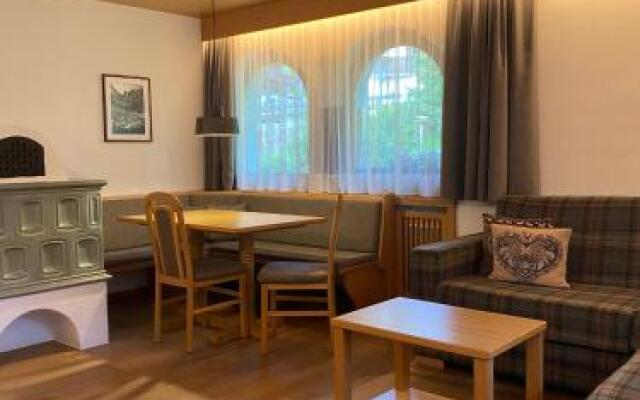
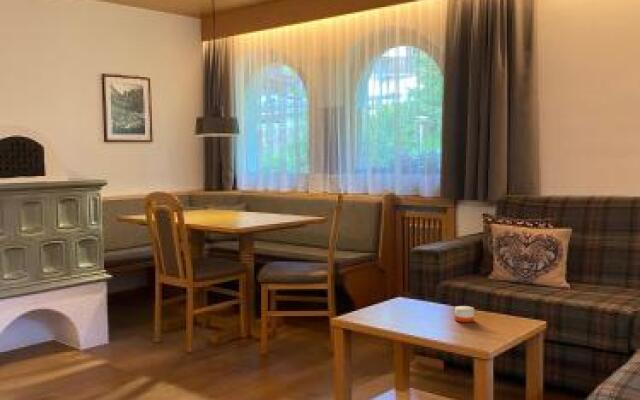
+ candle [454,305,475,323]
